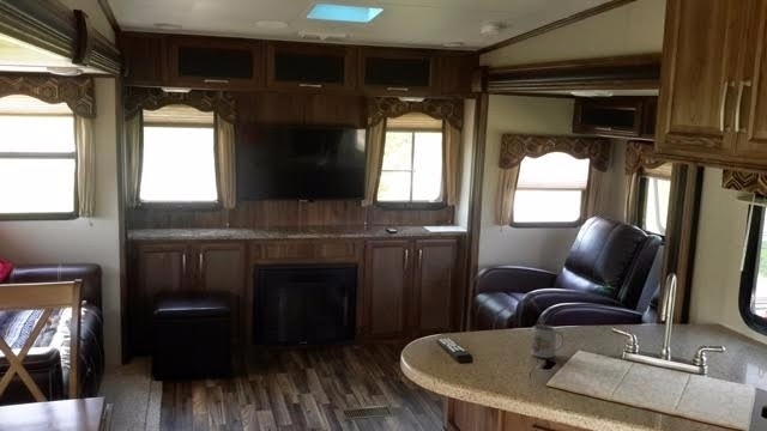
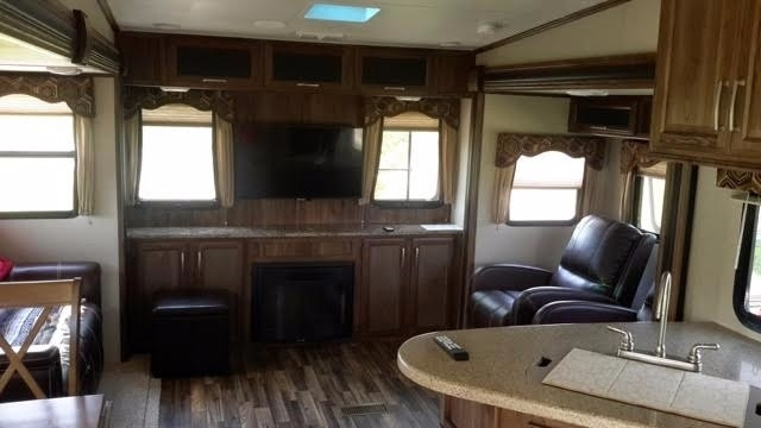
- mug [530,324,564,359]
